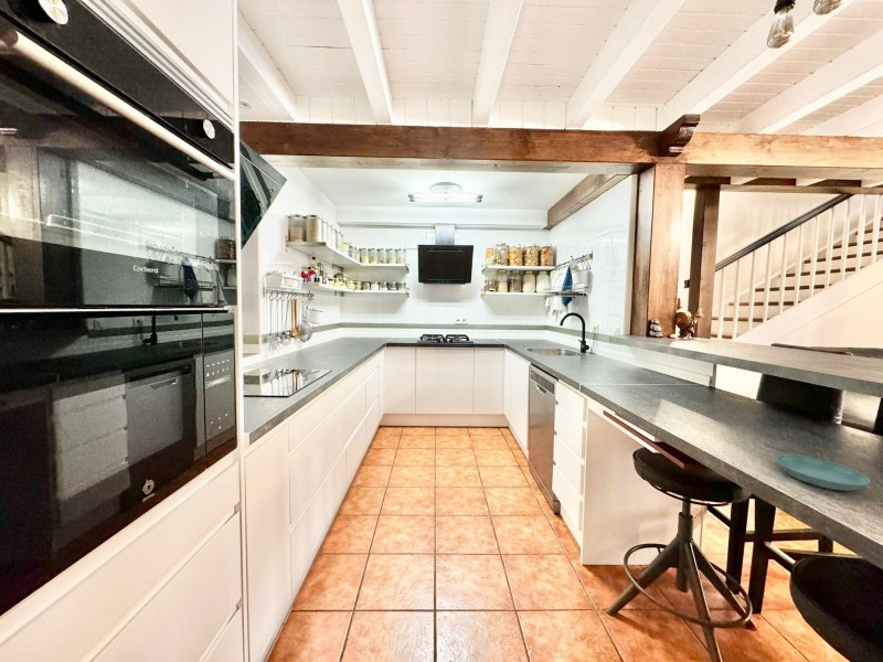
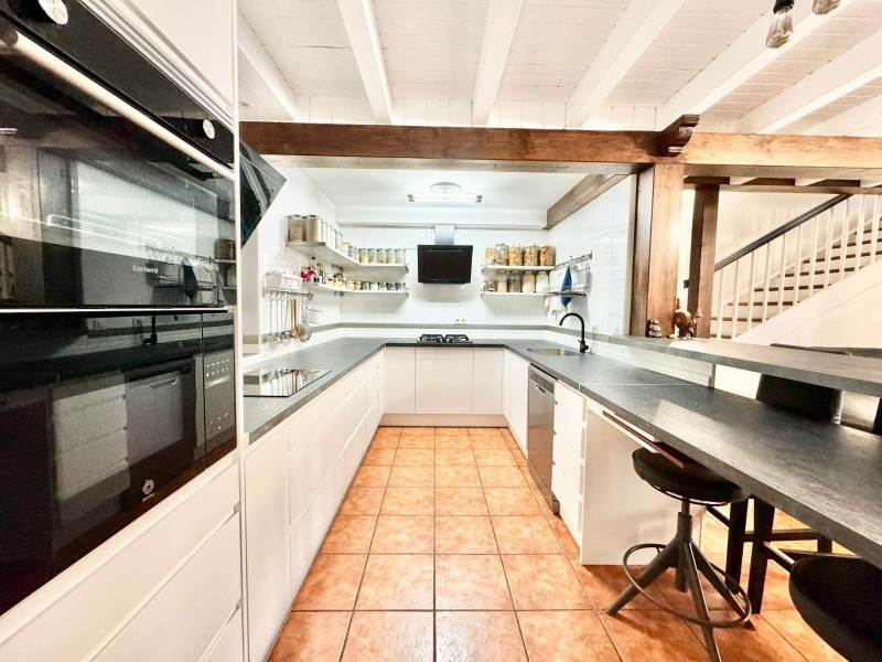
- saucer [775,453,871,492]
